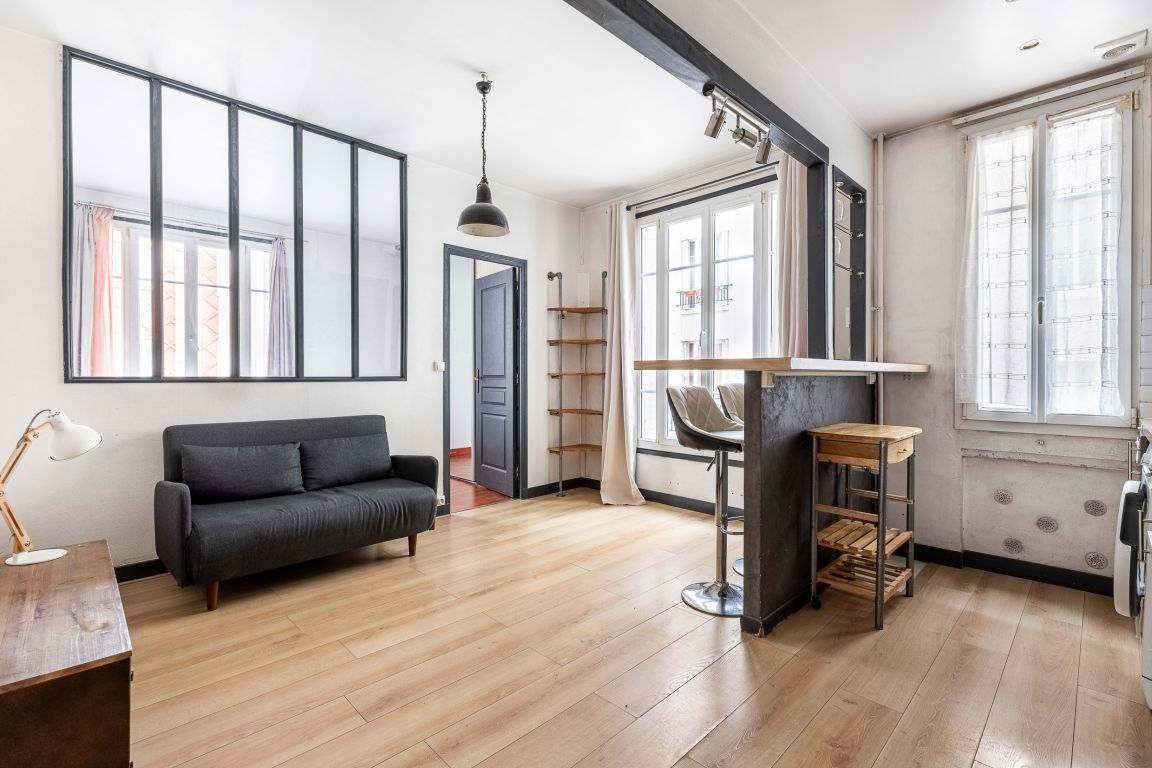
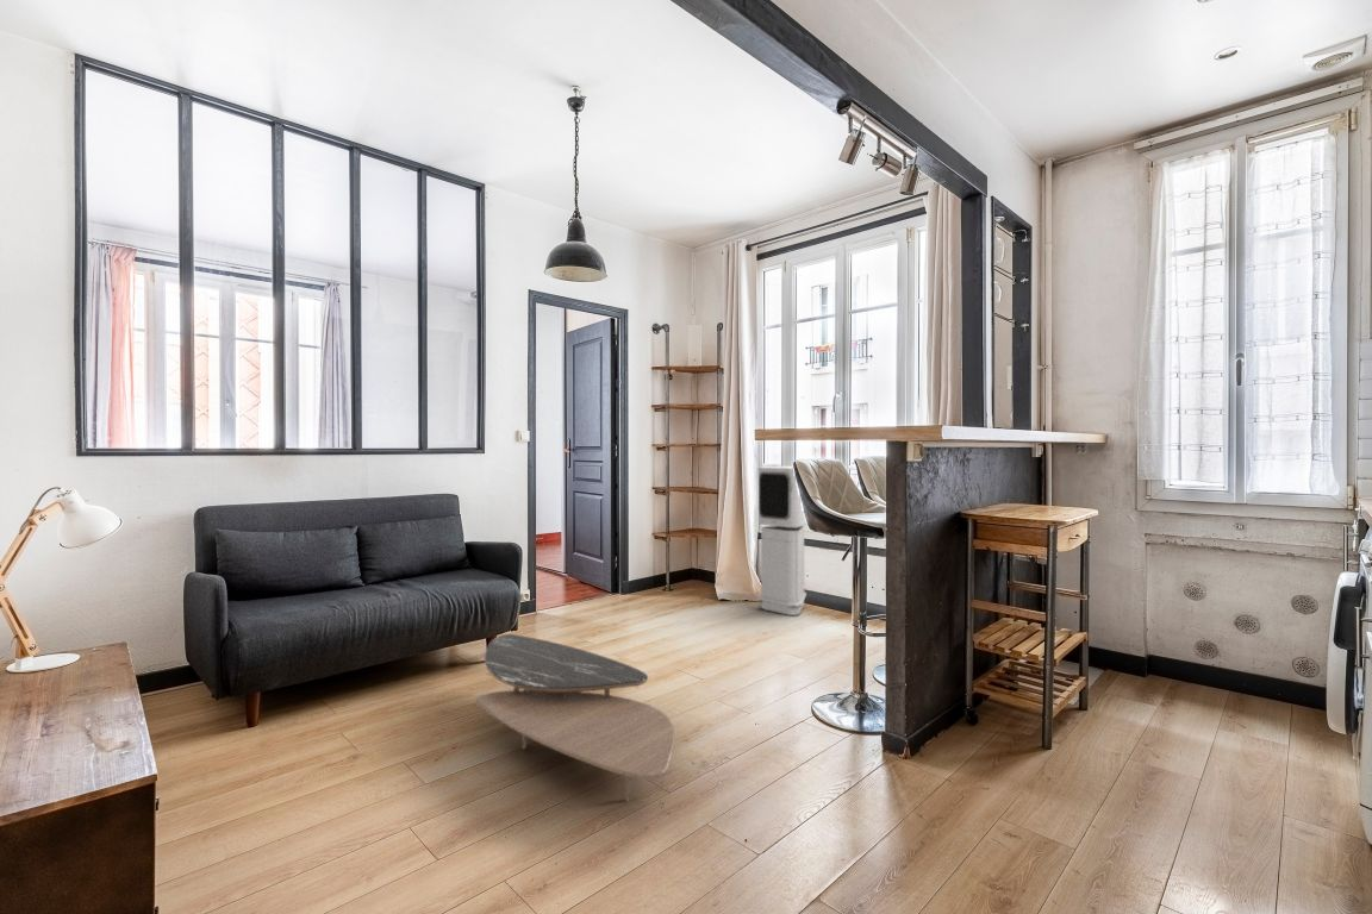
+ air purifier [757,465,807,616]
+ coffee table [474,633,676,802]
